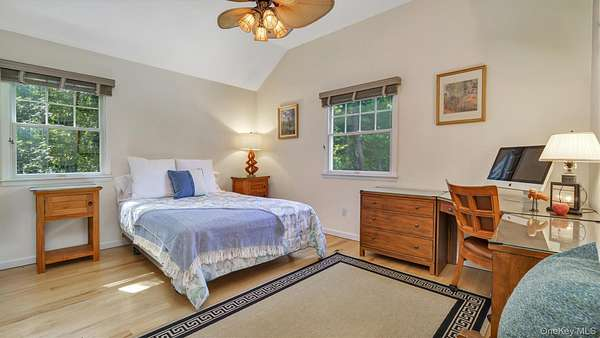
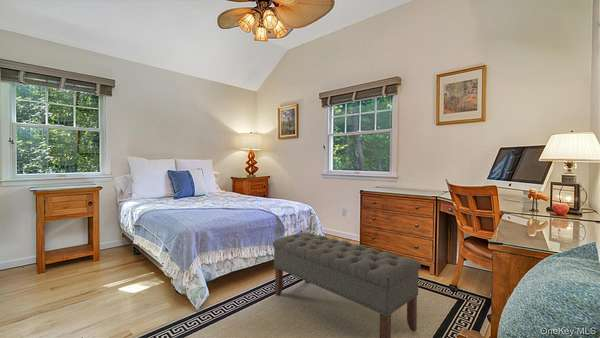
+ bench [272,231,422,338]
